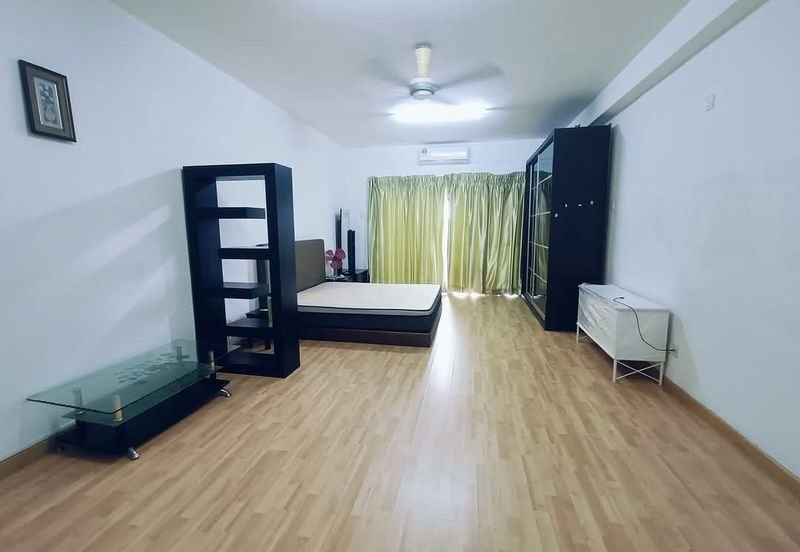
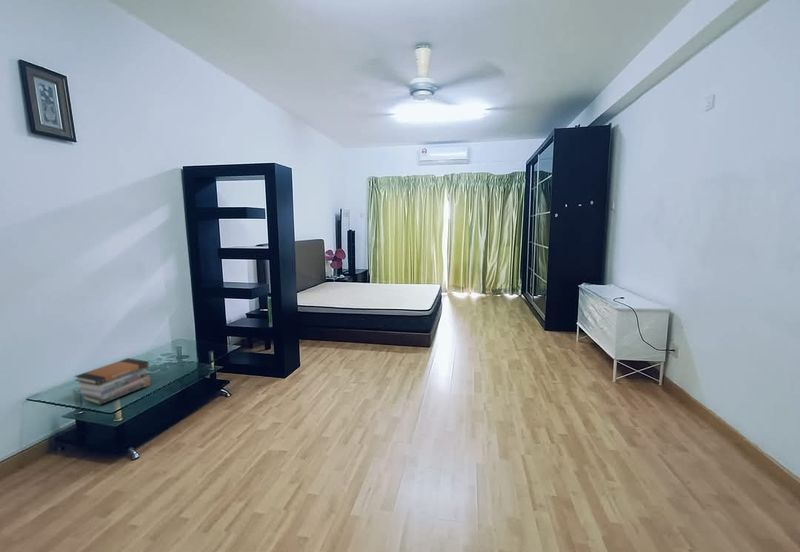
+ book stack [73,357,151,406]
